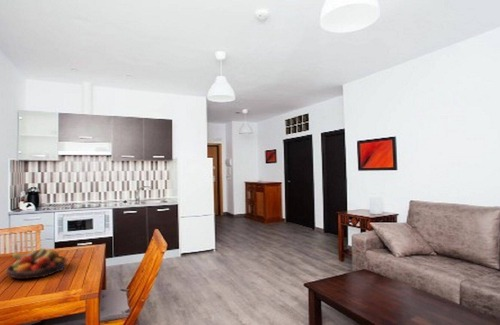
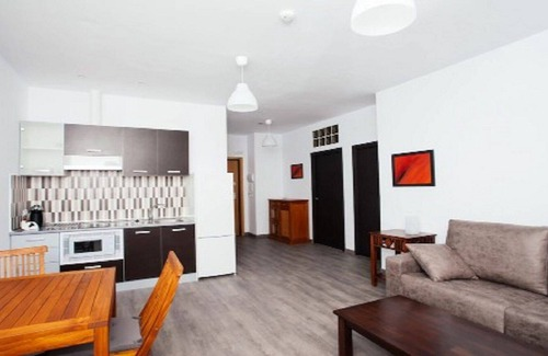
- fruit bowl [5,247,68,280]
